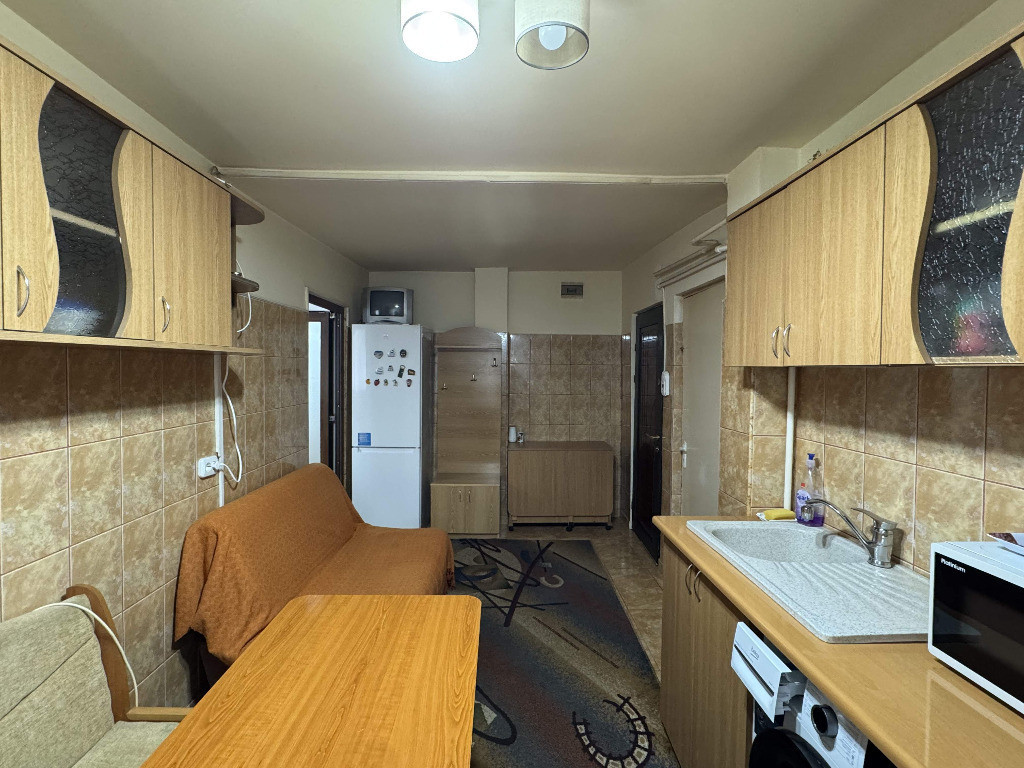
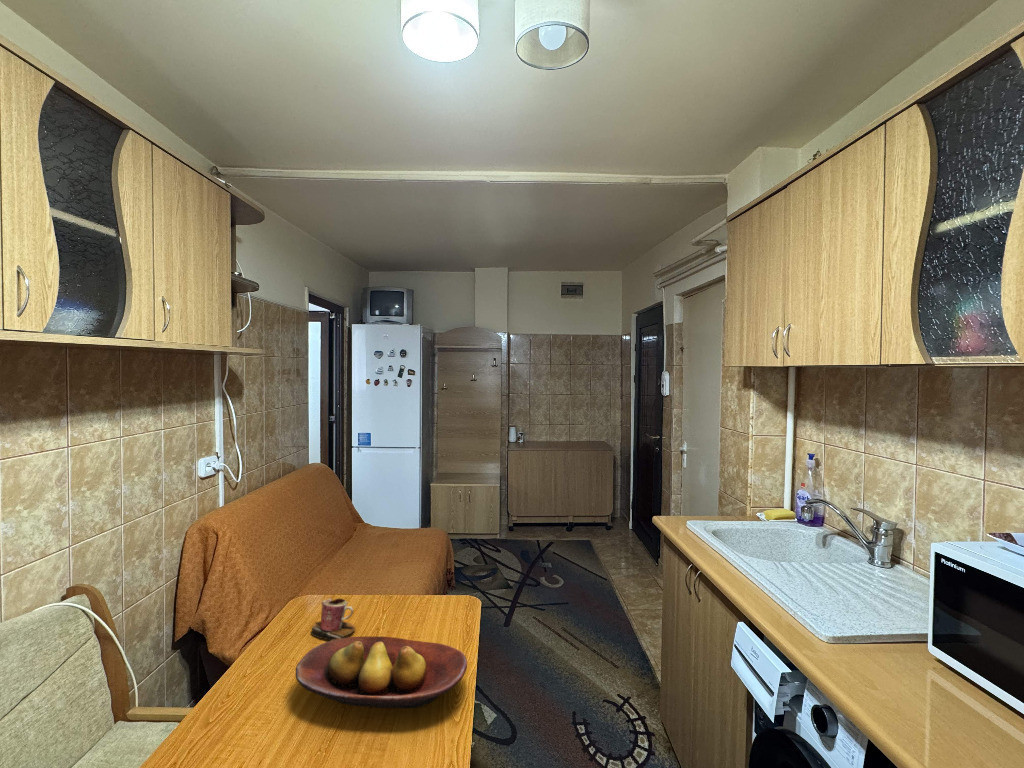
+ fruit bowl [295,635,468,709]
+ mug [310,598,356,641]
